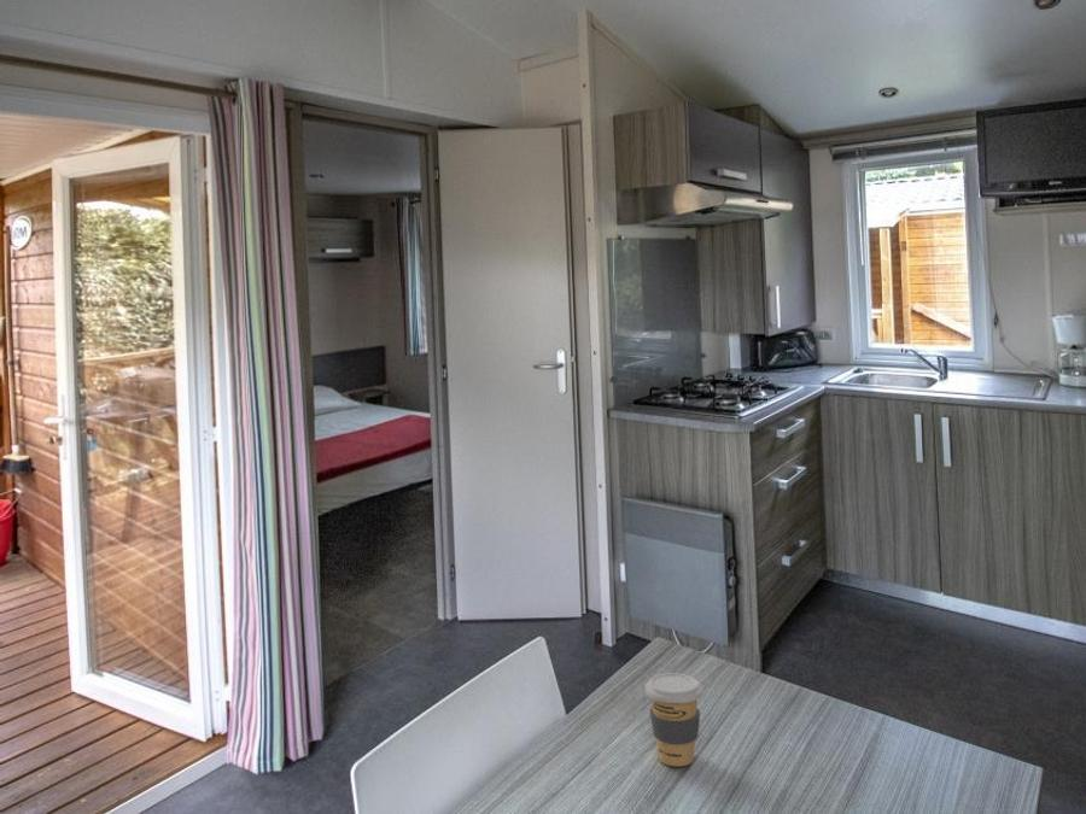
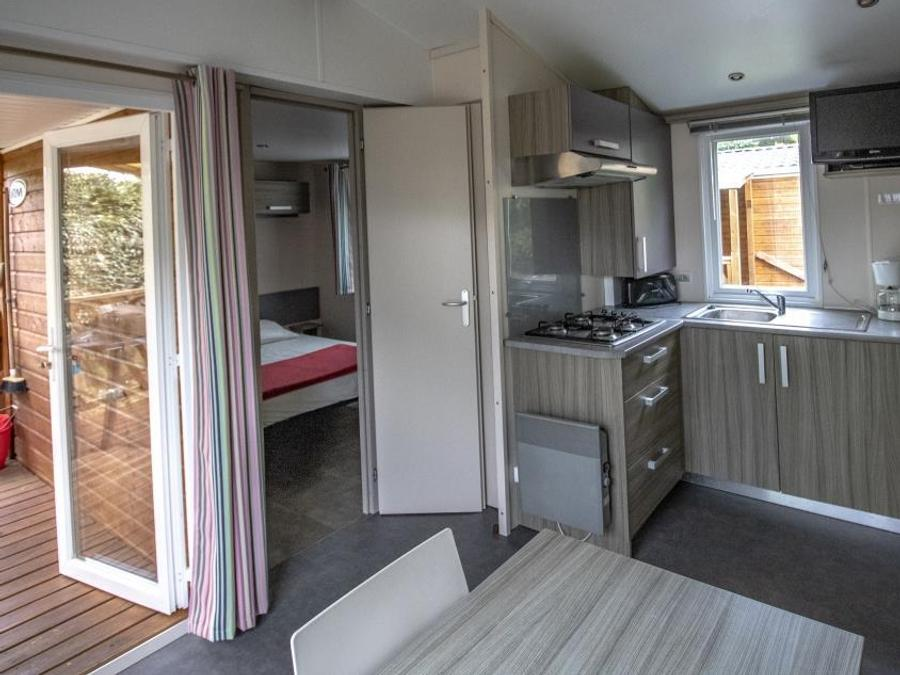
- coffee cup [644,672,705,768]
